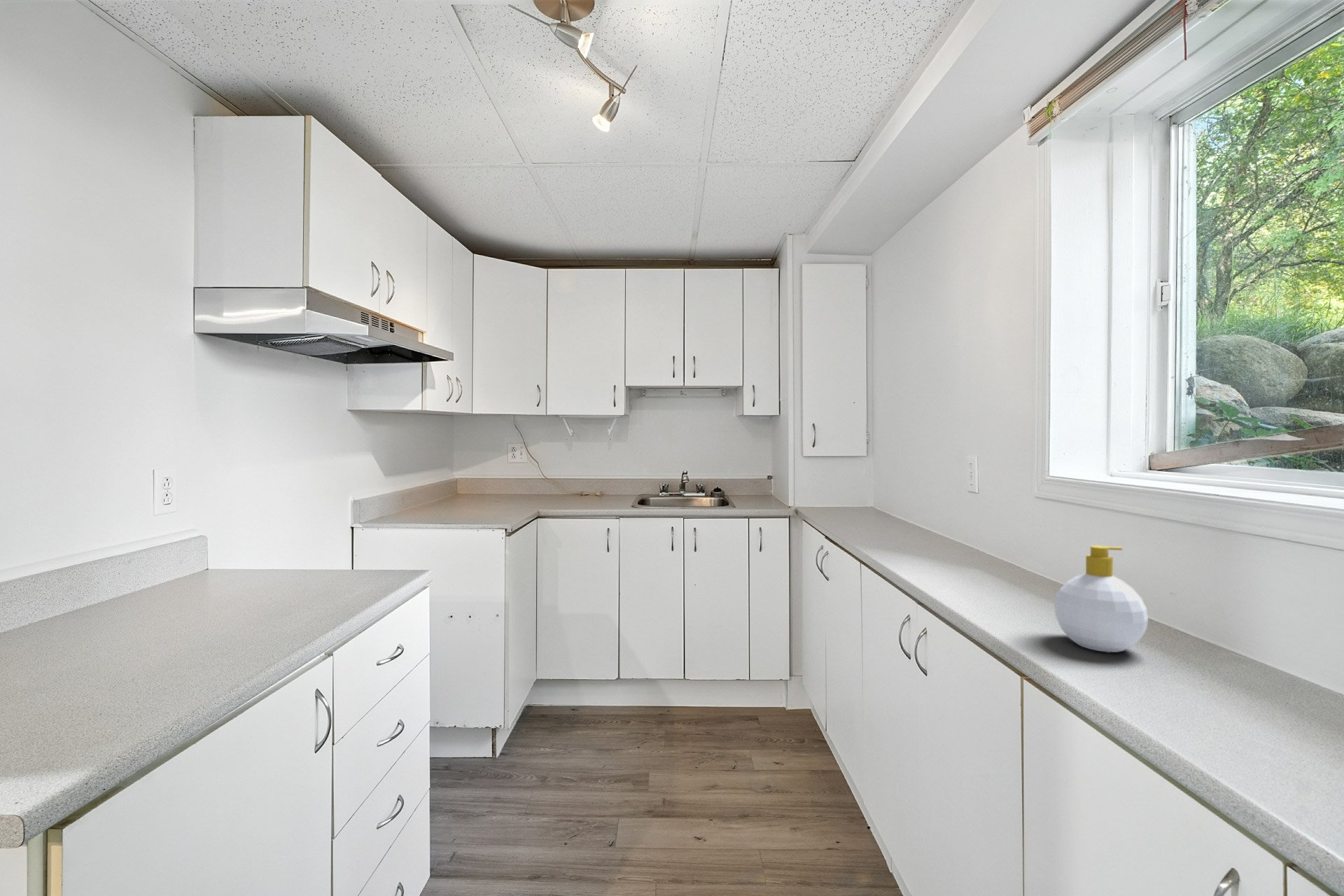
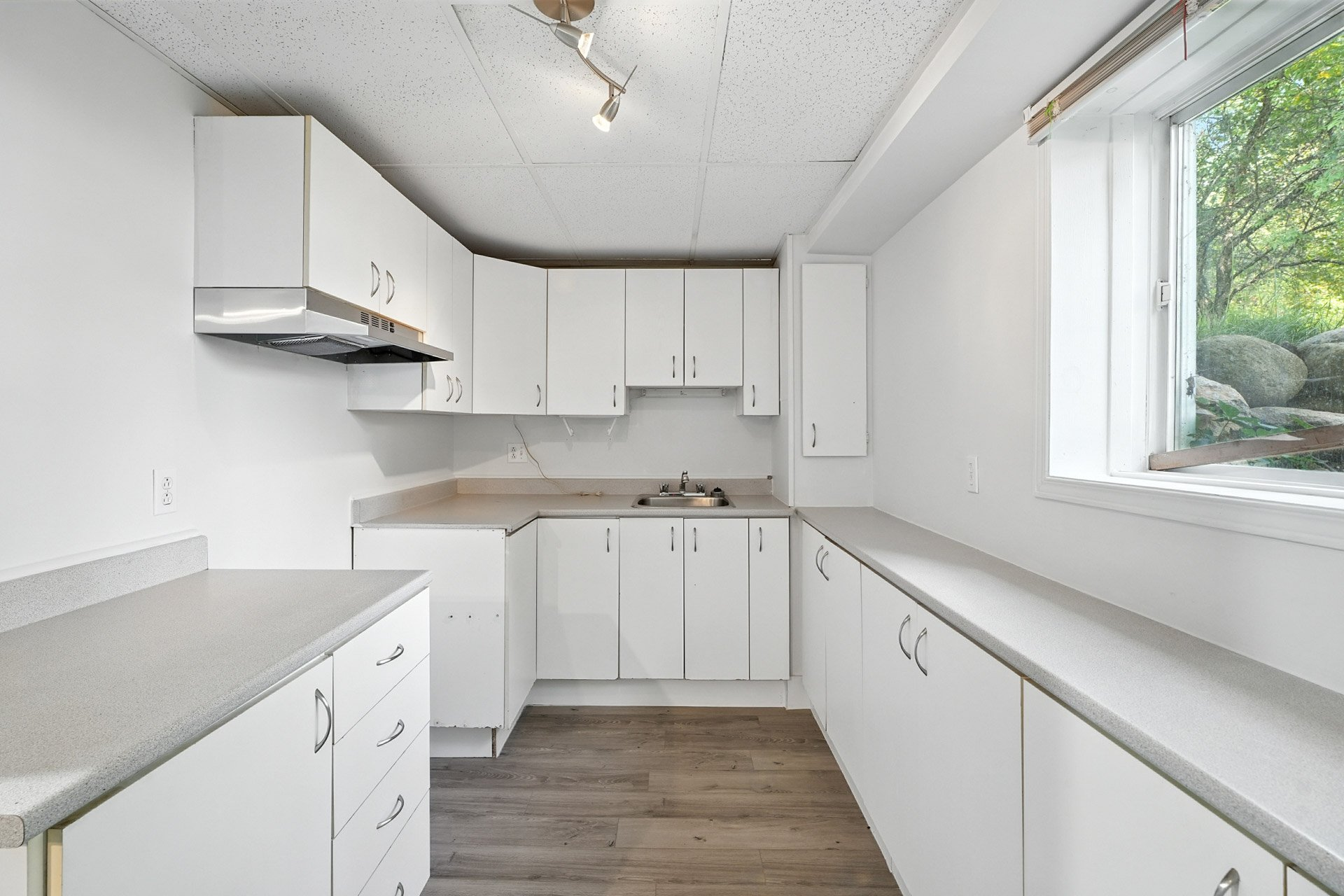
- soap bottle [1054,545,1149,653]
